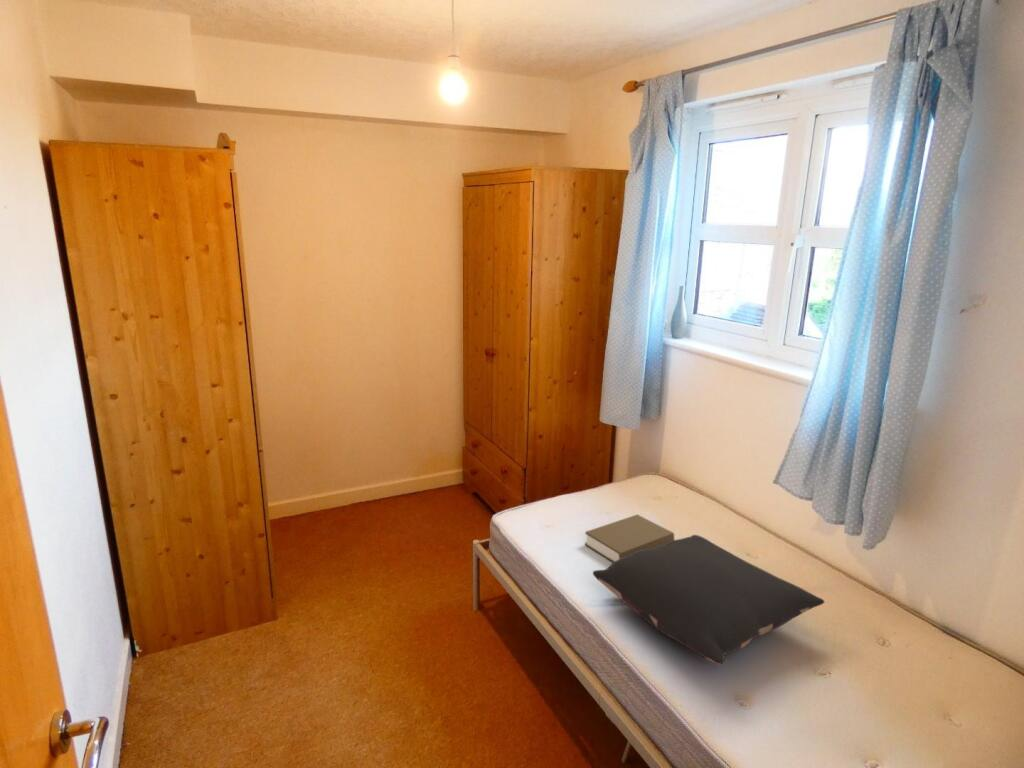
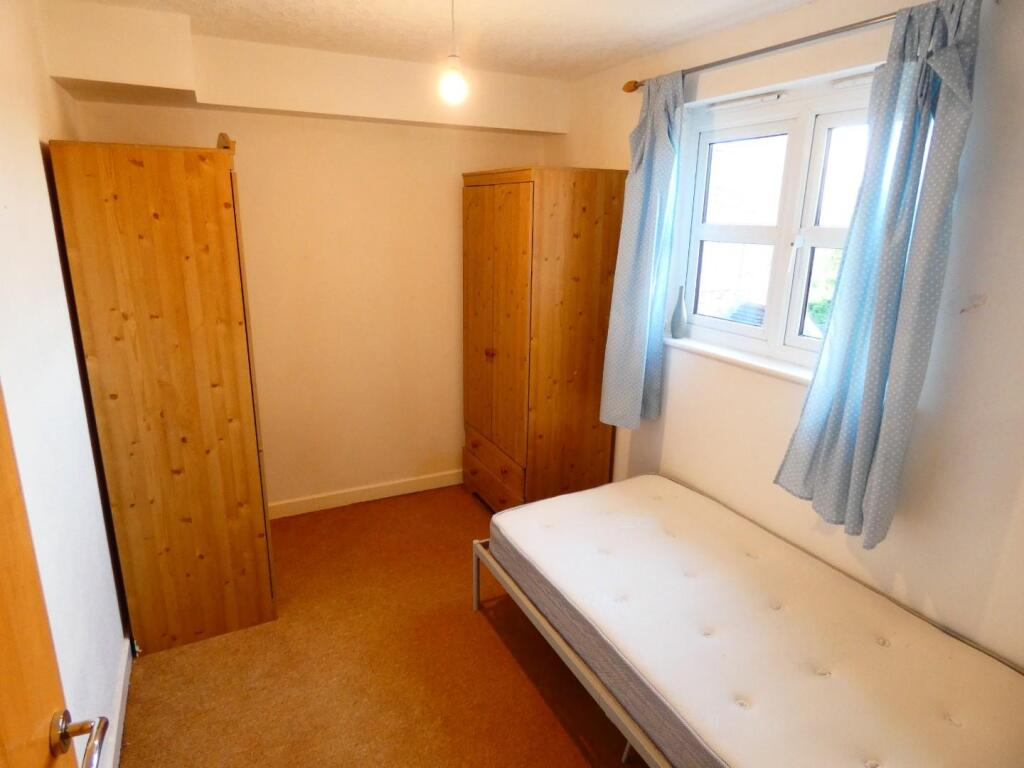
- book [584,513,675,563]
- pillow [592,534,825,666]
